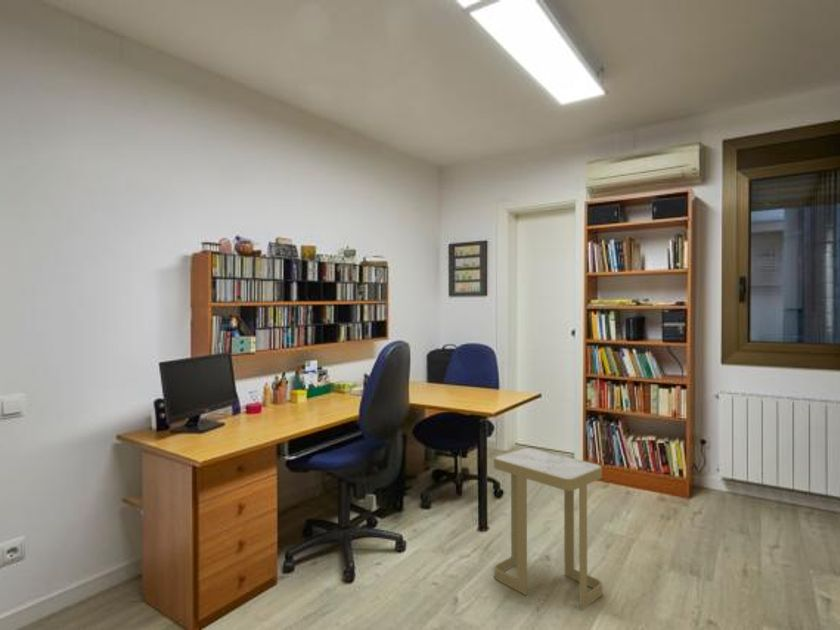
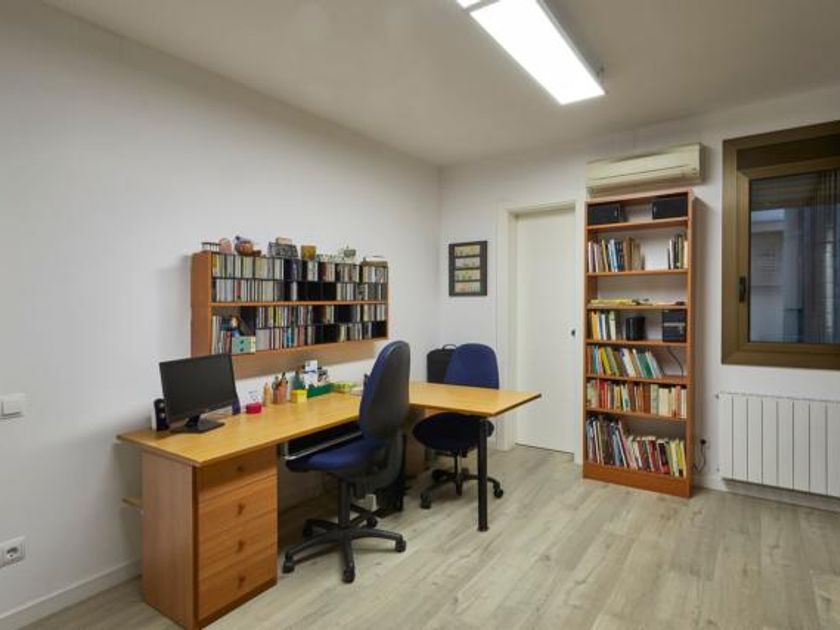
- side table [493,447,603,611]
